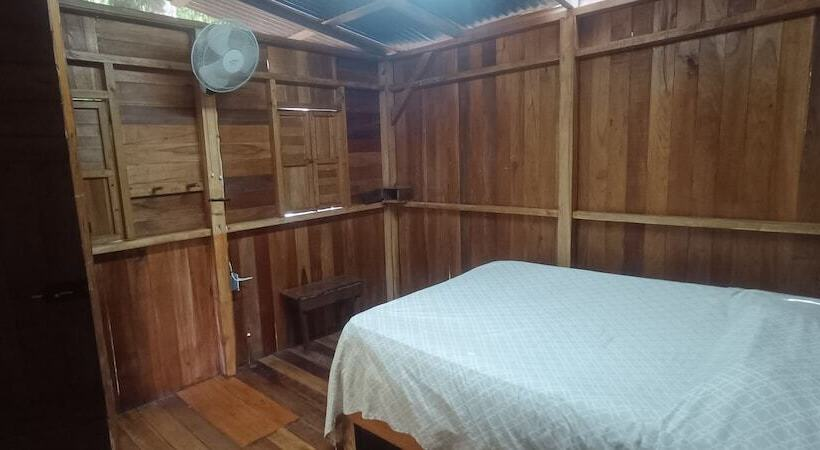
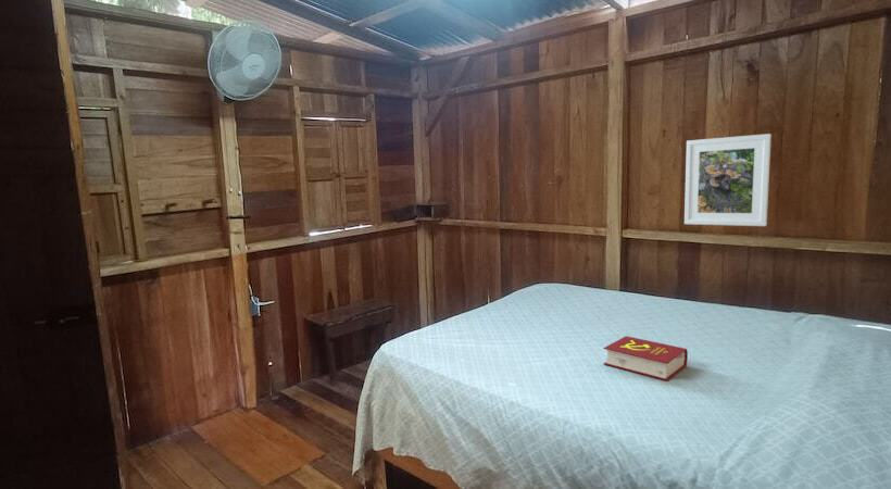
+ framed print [683,133,773,227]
+ book [603,335,689,381]
